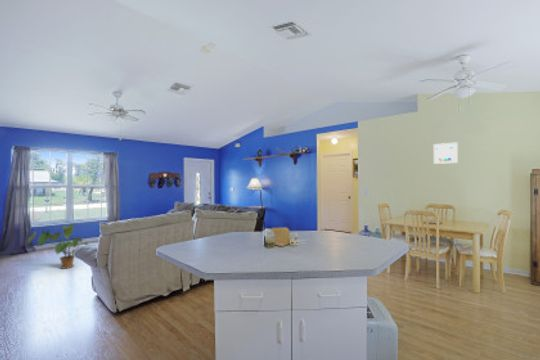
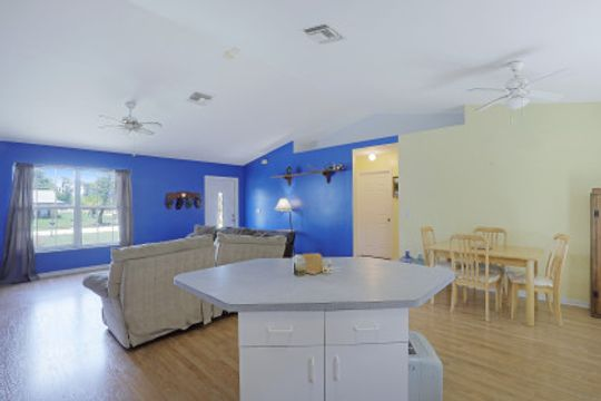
- house plant [27,223,89,270]
- wall art [433,141,459,165]
